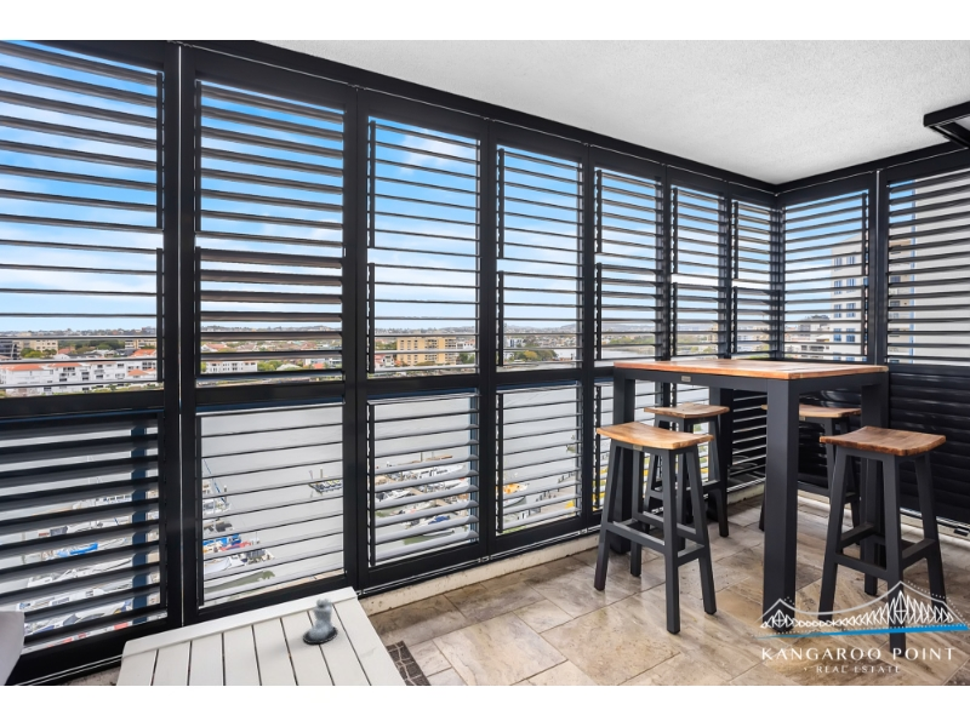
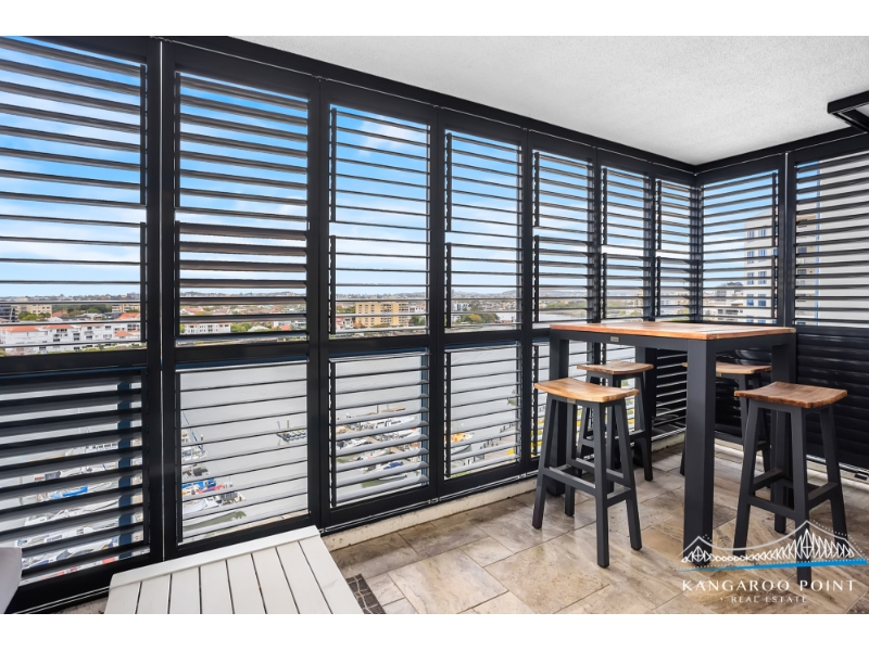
- candle [302,597,340,645]
